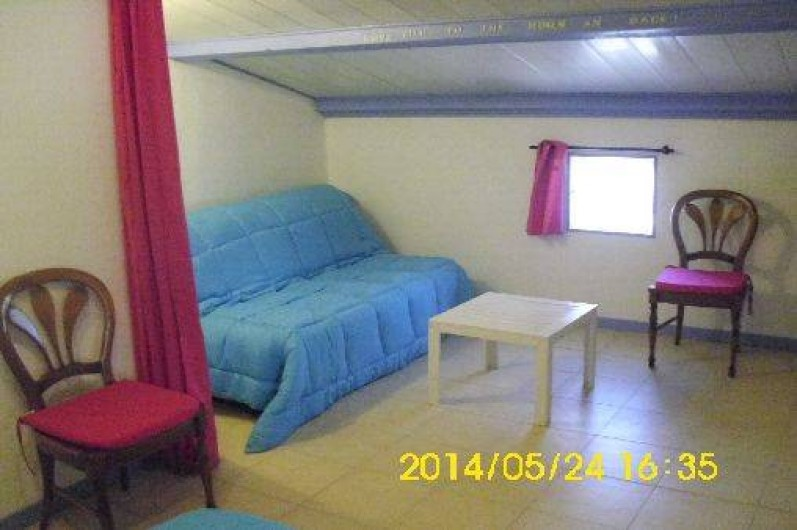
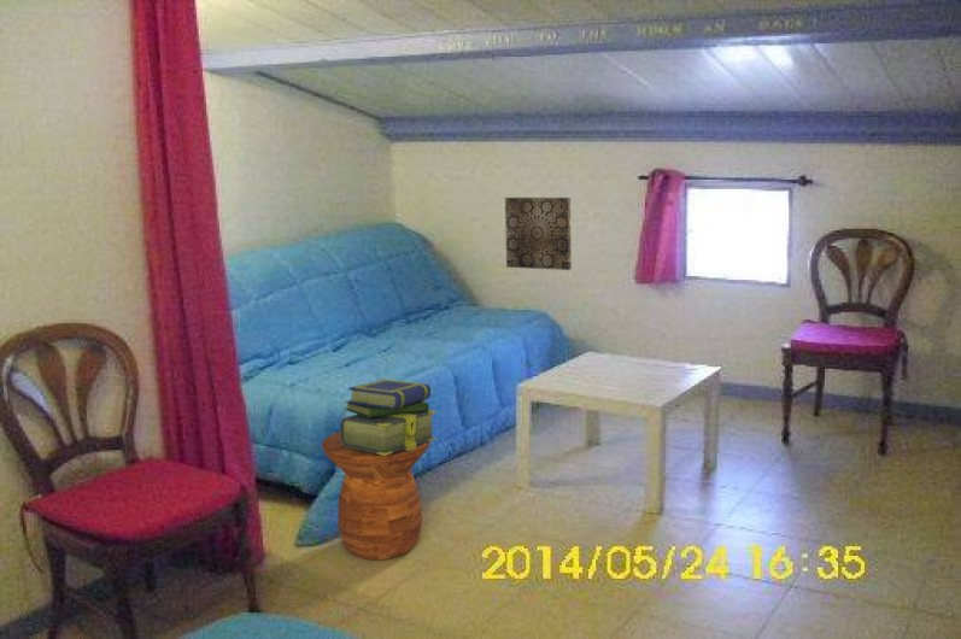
+ stack of books [339,379,436,456]
+ wall art [504,197,573,271]
+ side table [321,430,432,561]
